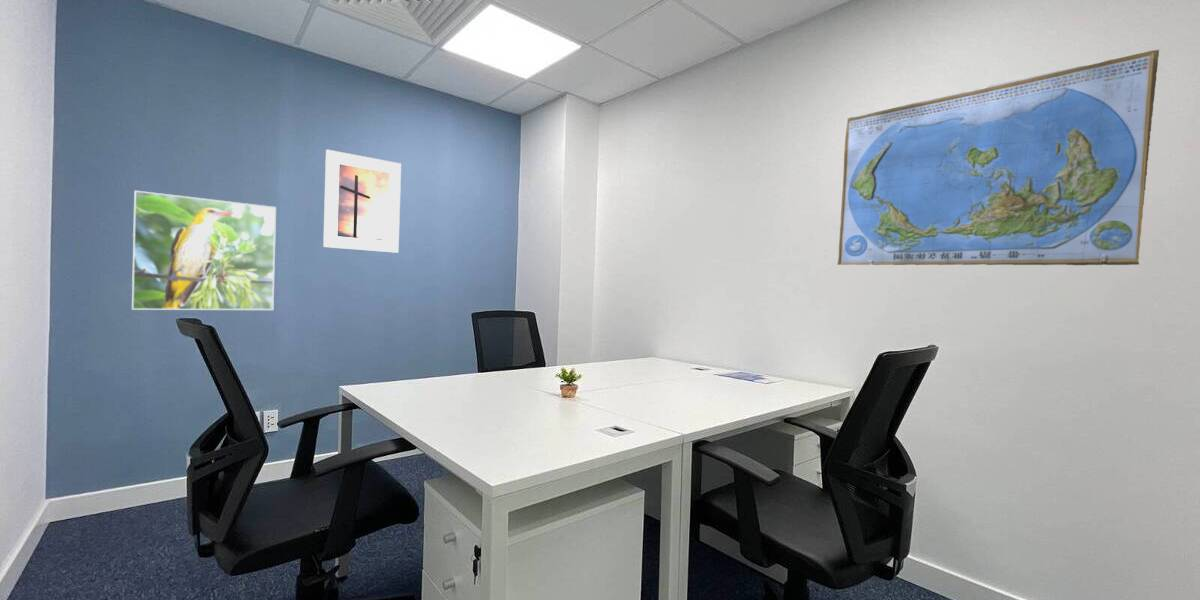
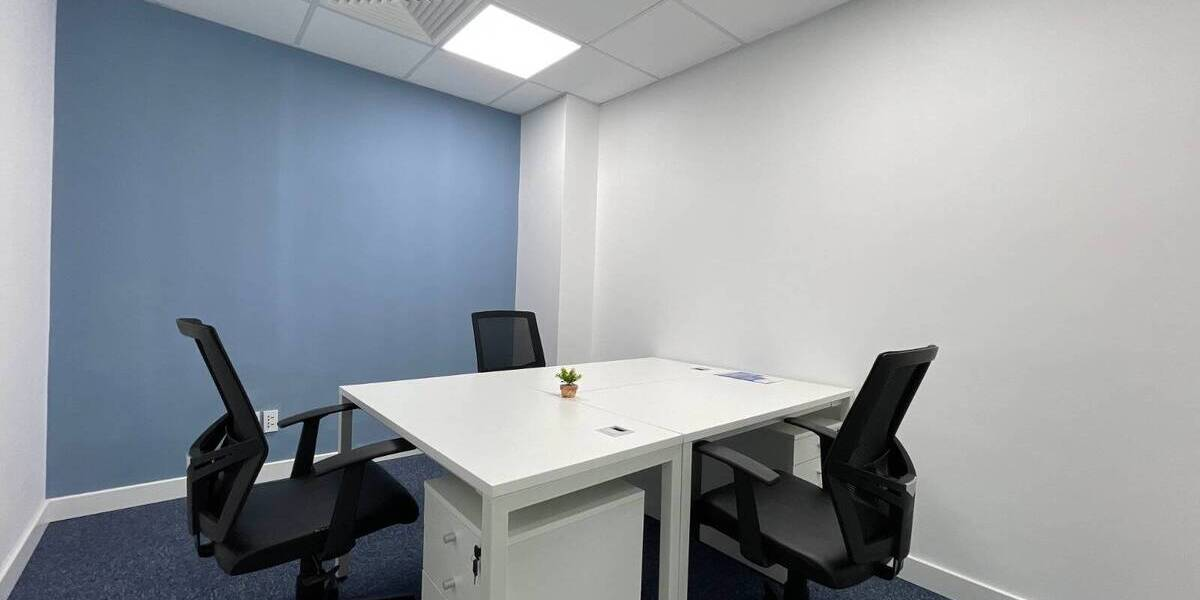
- world map [836,49,1160,266]
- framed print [322,149,402,254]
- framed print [131,189,277,311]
